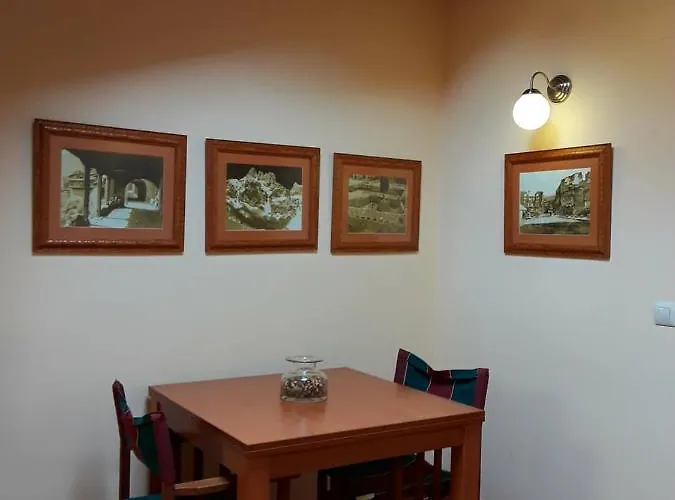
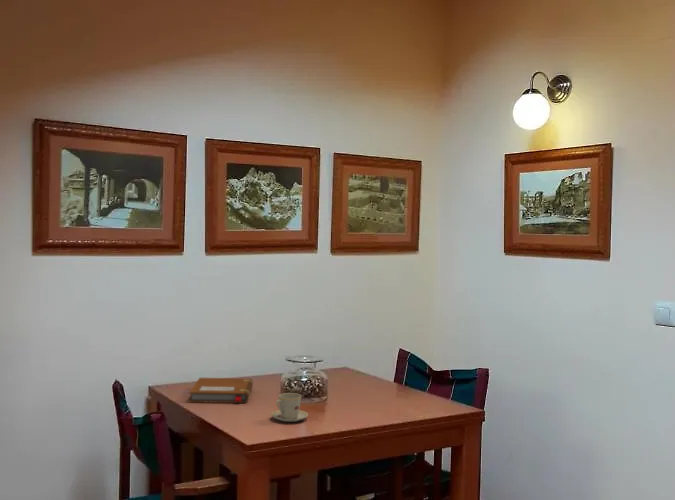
+ teacup [270,392,309,423]
+ notebook [188,377,254,404]
